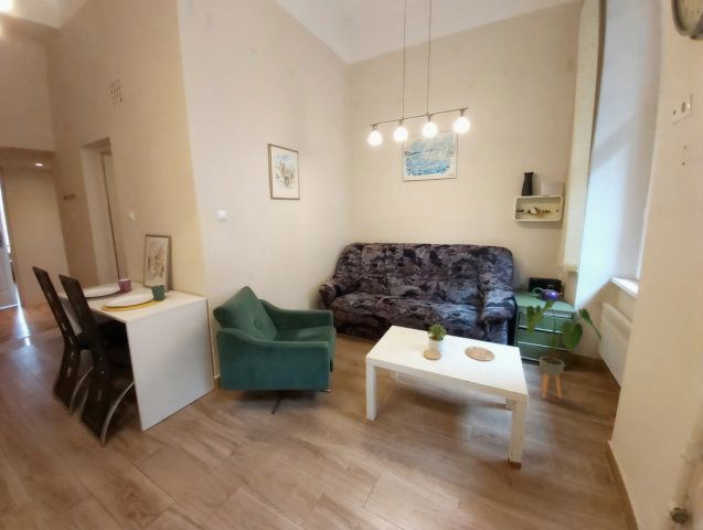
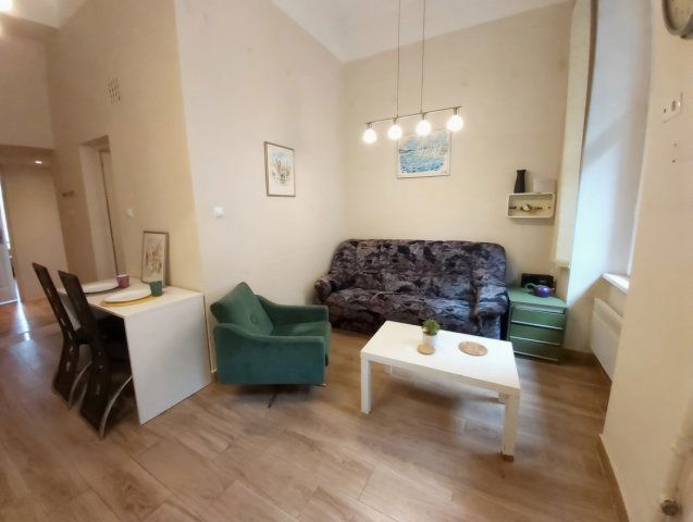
- house plant [525,298,603,400]
